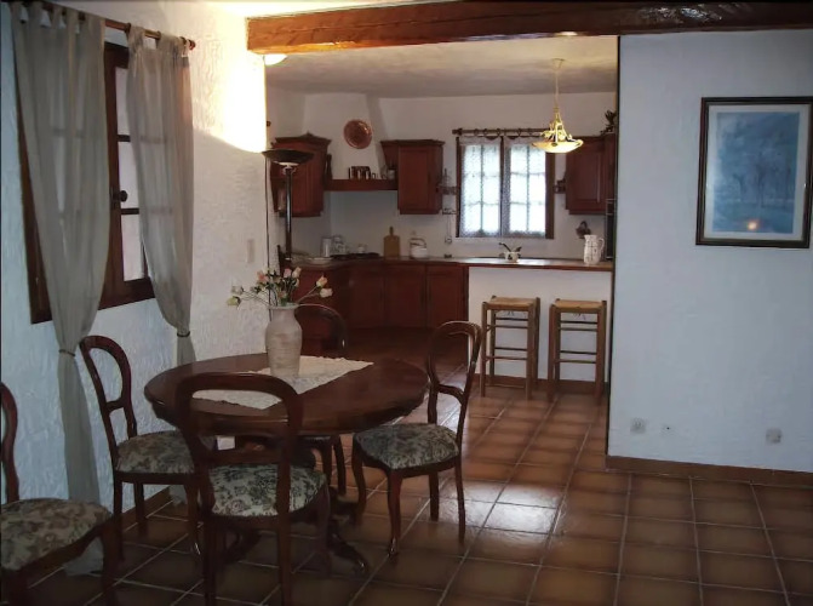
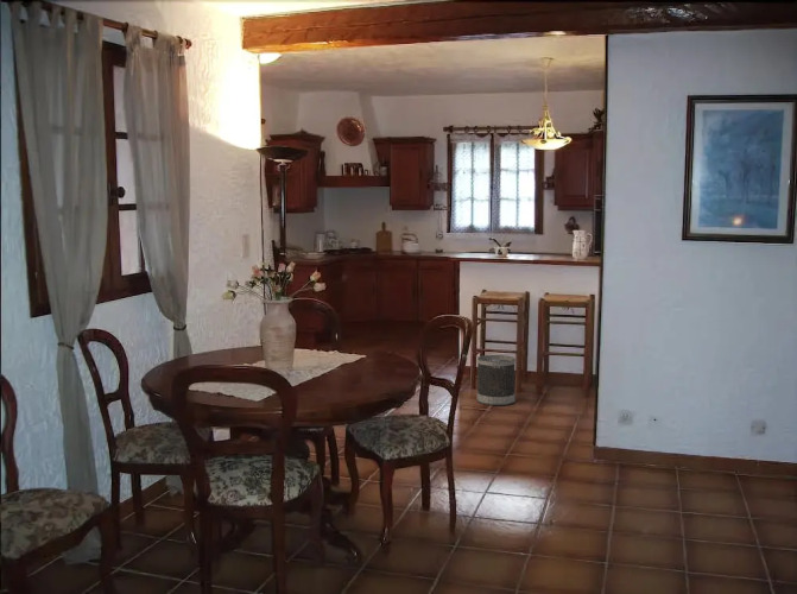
+ wastebasket [476,354,517,406]
